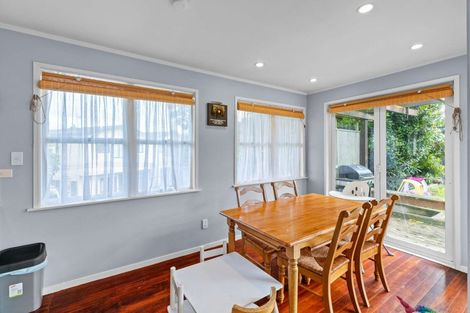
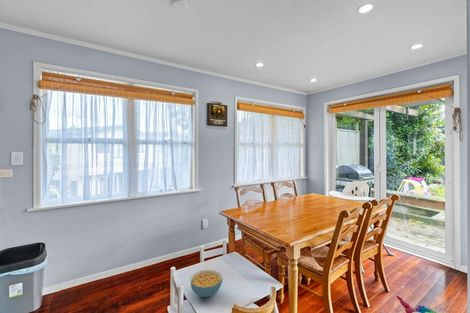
+ cereal bowl [189,269,224,298]
